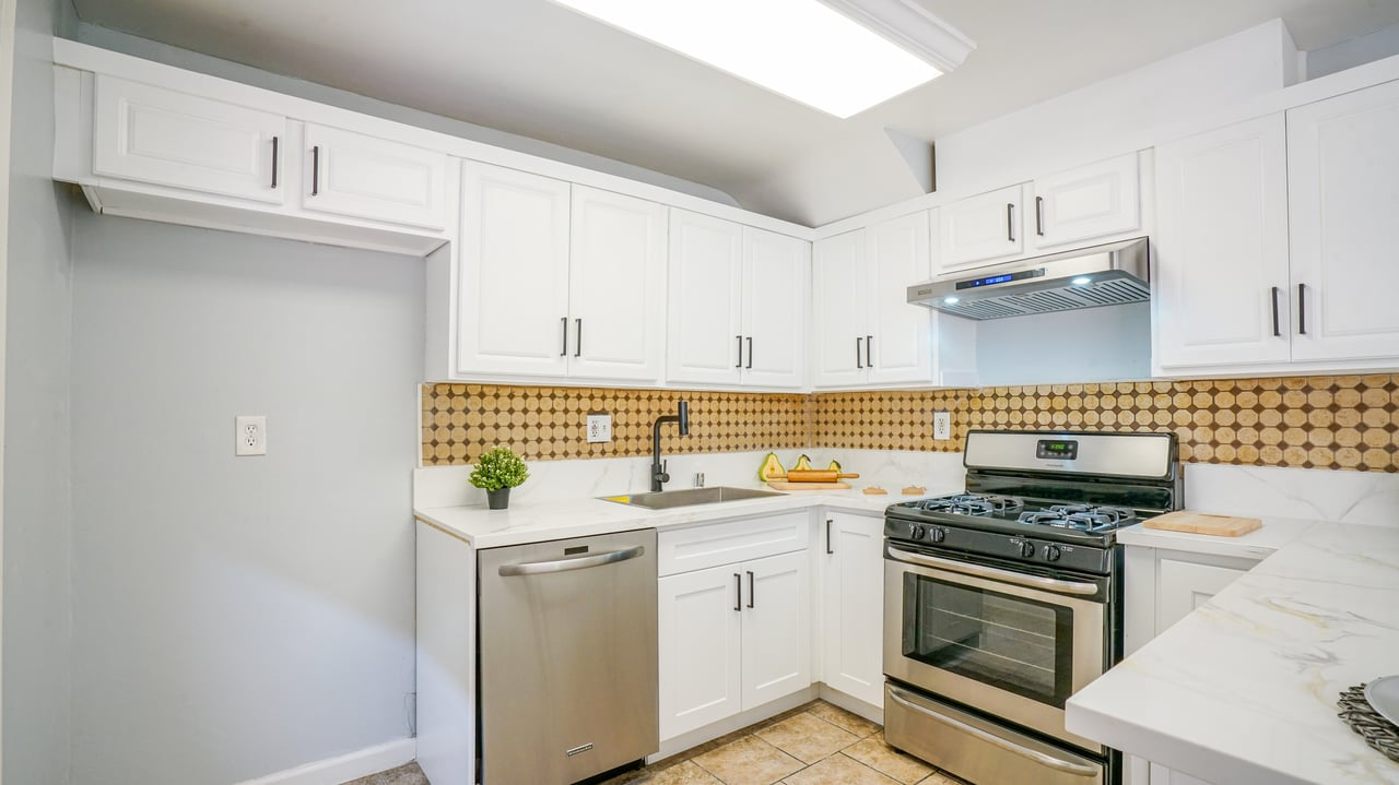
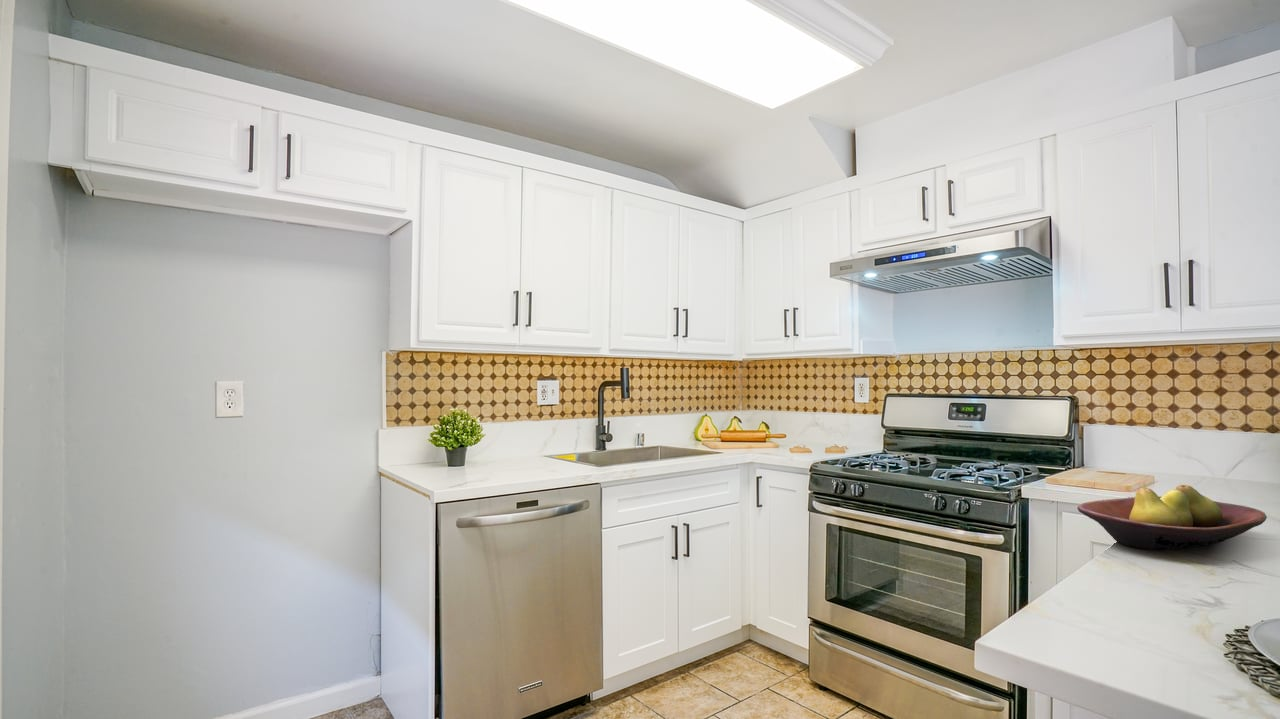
+ fruit bowl [1076,484,1268,550]
